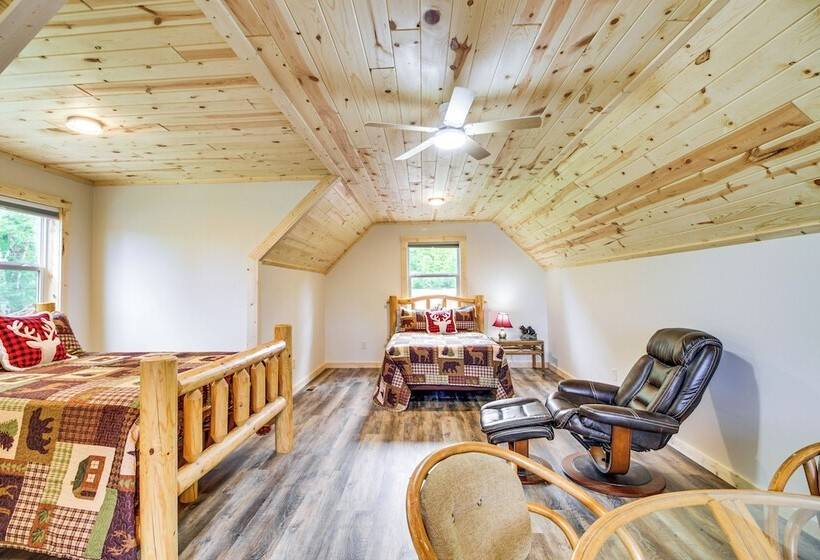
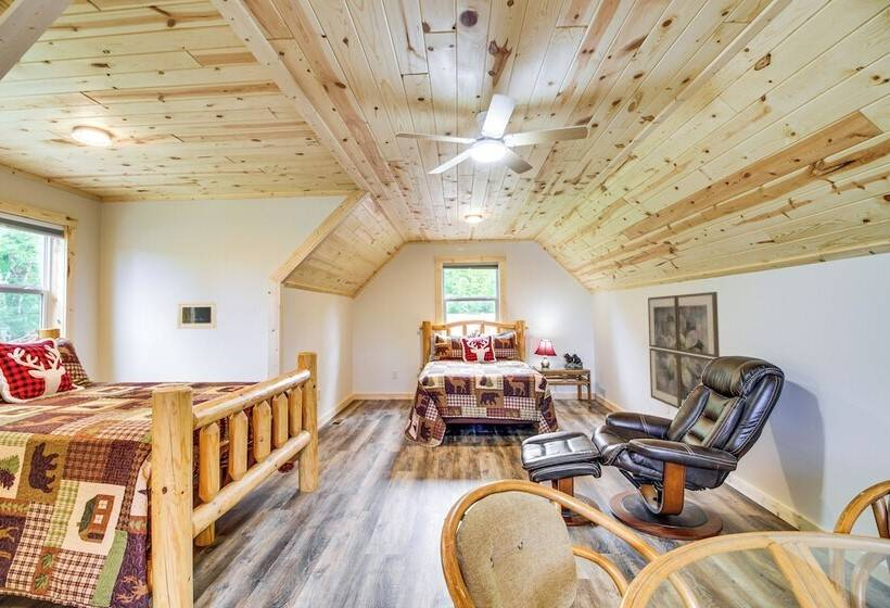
+ wall art [647,291,721,410]
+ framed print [176,301,218,330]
